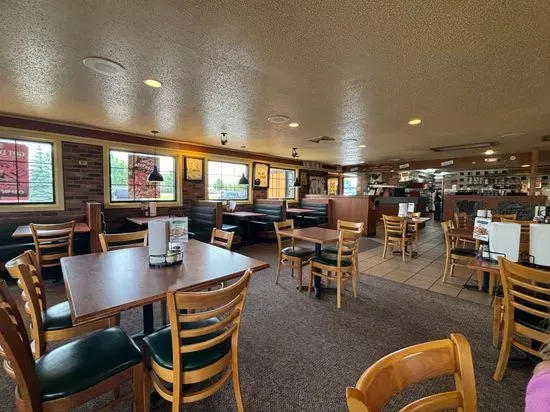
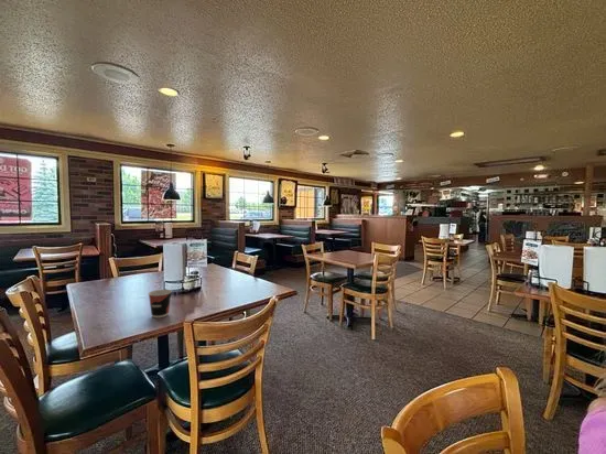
+ cup [148,289,173,318]
